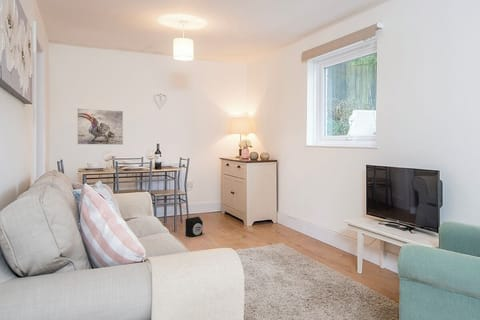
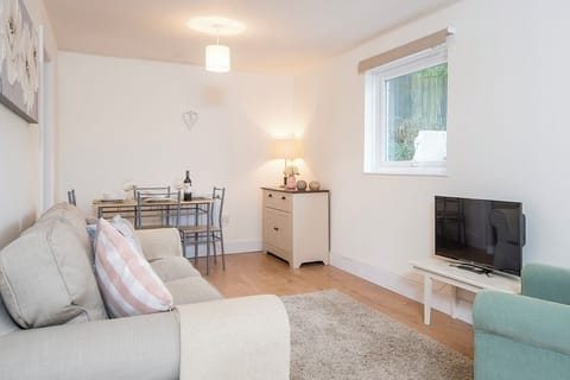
- speaker [185,216,204,238]
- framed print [76,108,124,146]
